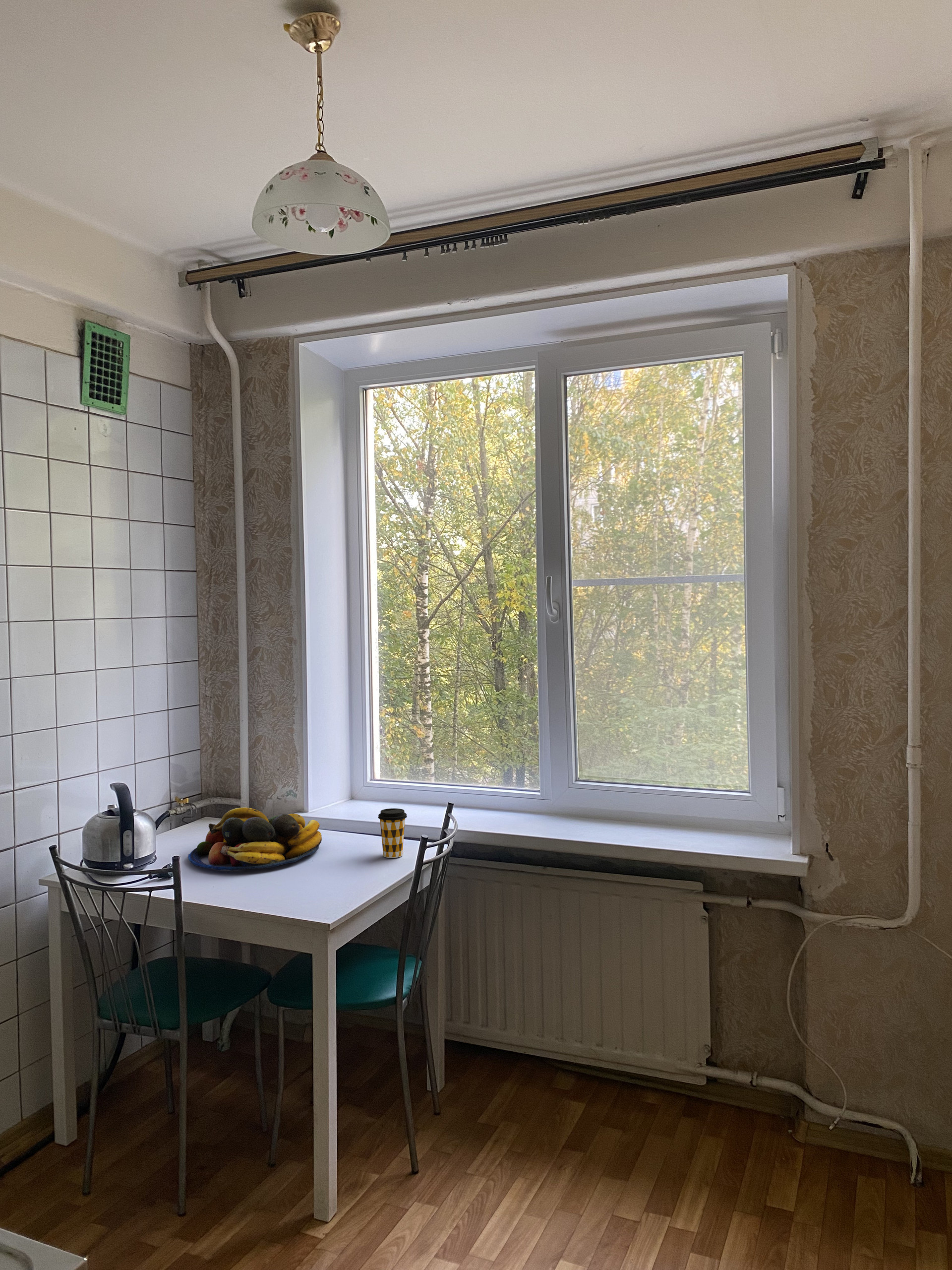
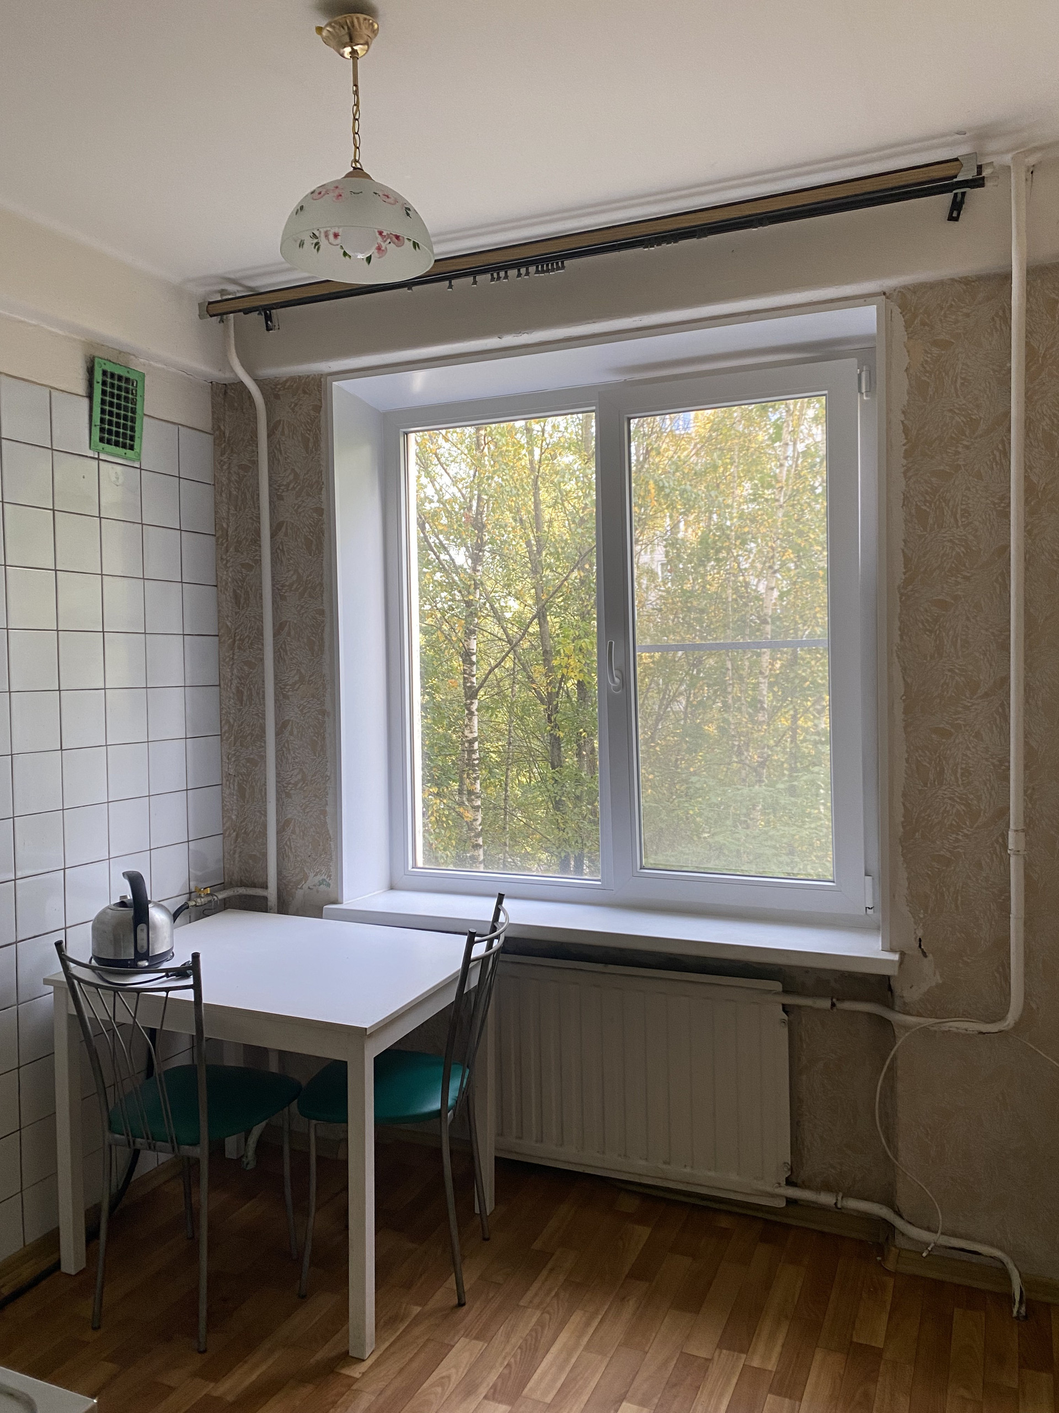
- fruit bowl [188,807,322,871]
- coffee cup [378,808,408,858]
